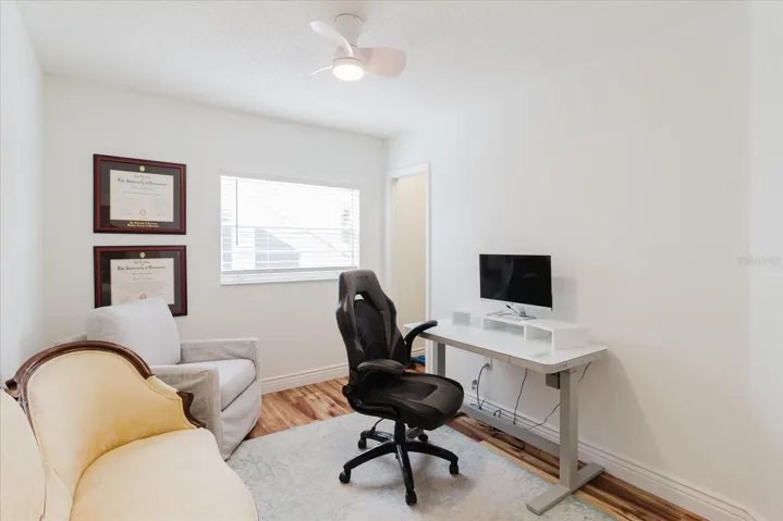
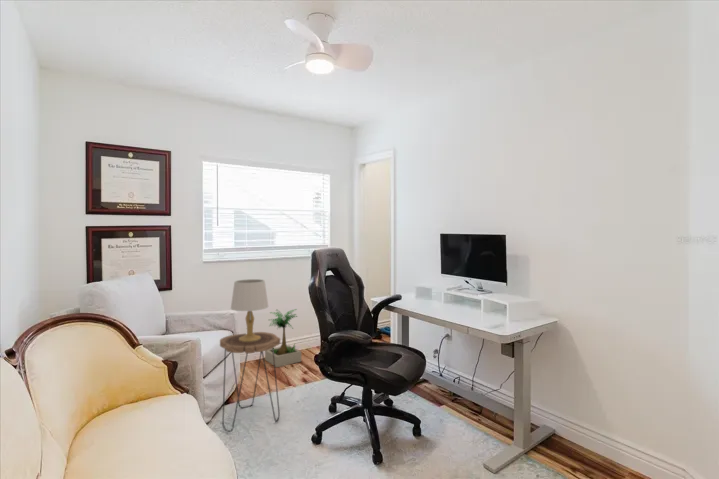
+ side table [219,331,281,433]
+ potted plant [264,308,302,368]
+ table lamp [230,278,269,342]
